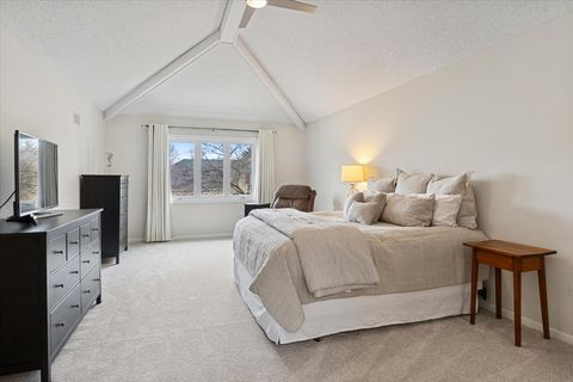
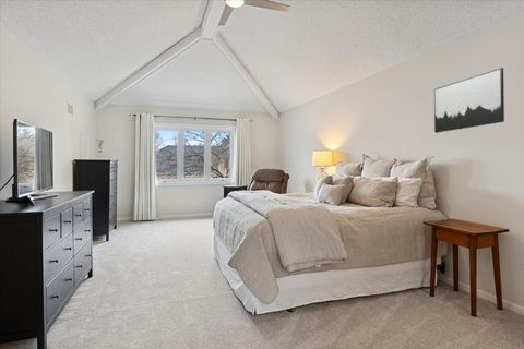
+ wall art [433,67,505,134]
